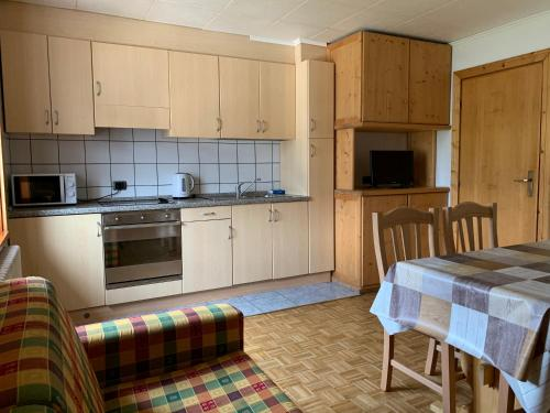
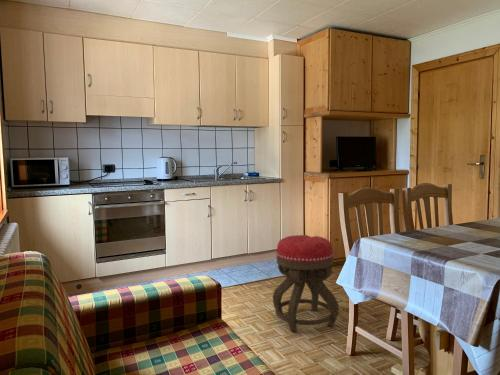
+ ottoman [272,234,340,333]
